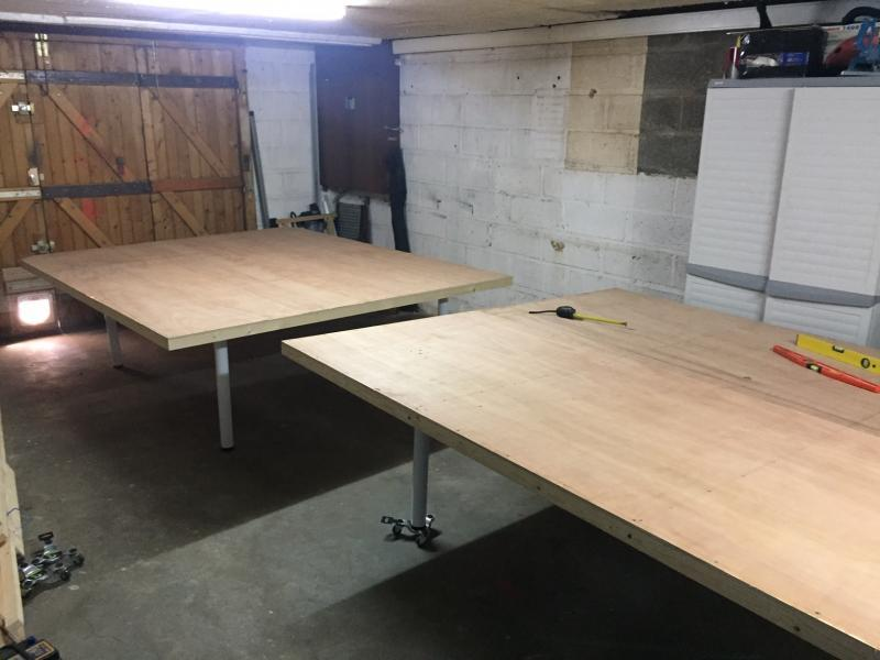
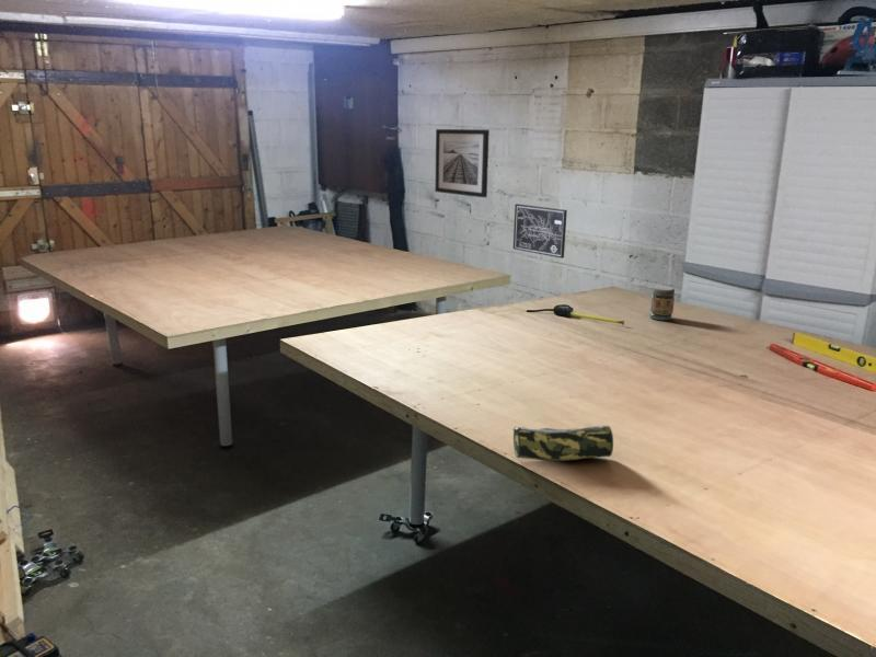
+ pencil case [511,425,614,462]
+ wall art [434,128,491,198]
+ wall art [512,203,568,260]
+ jar [648,285,676,321]
